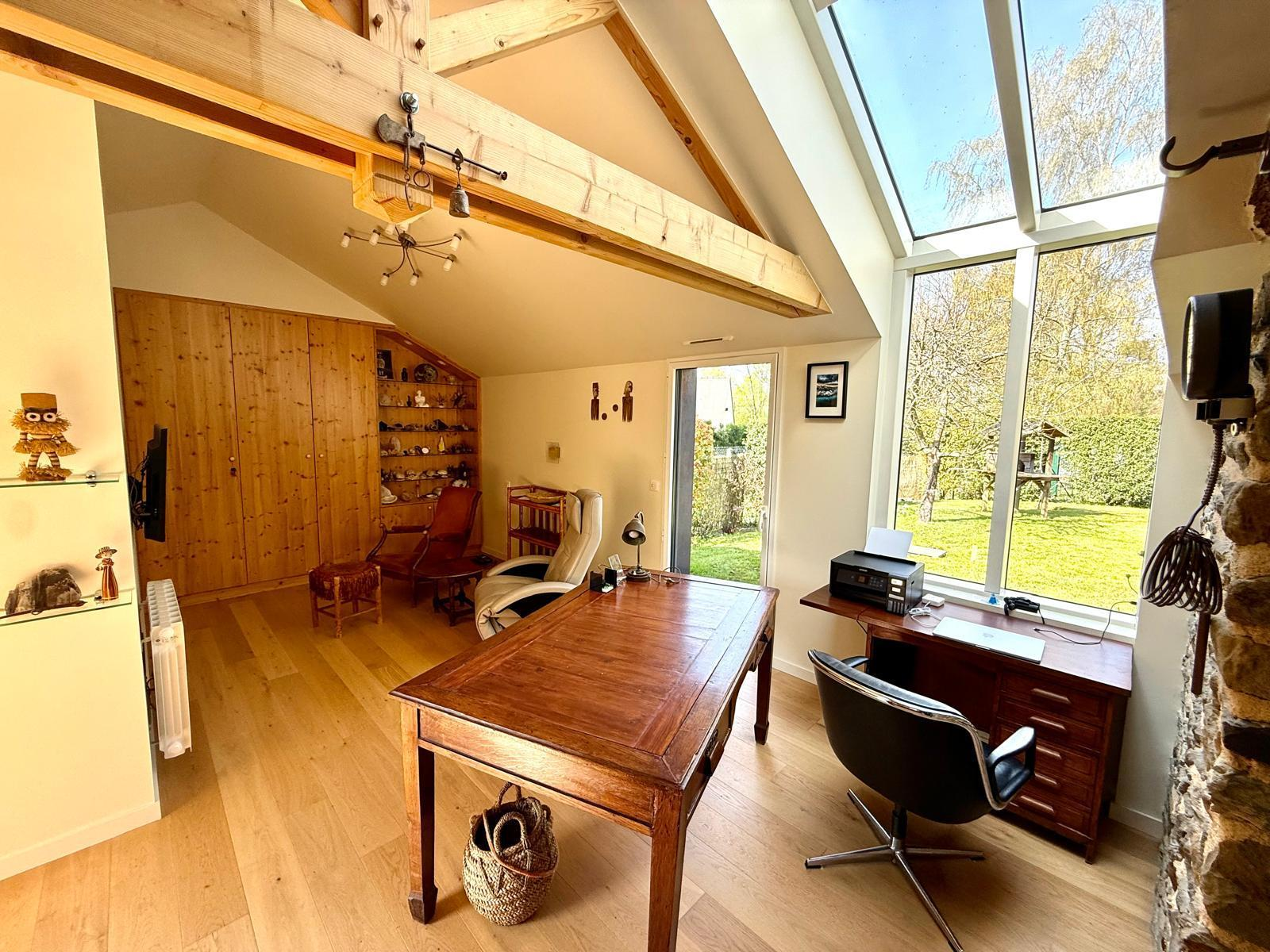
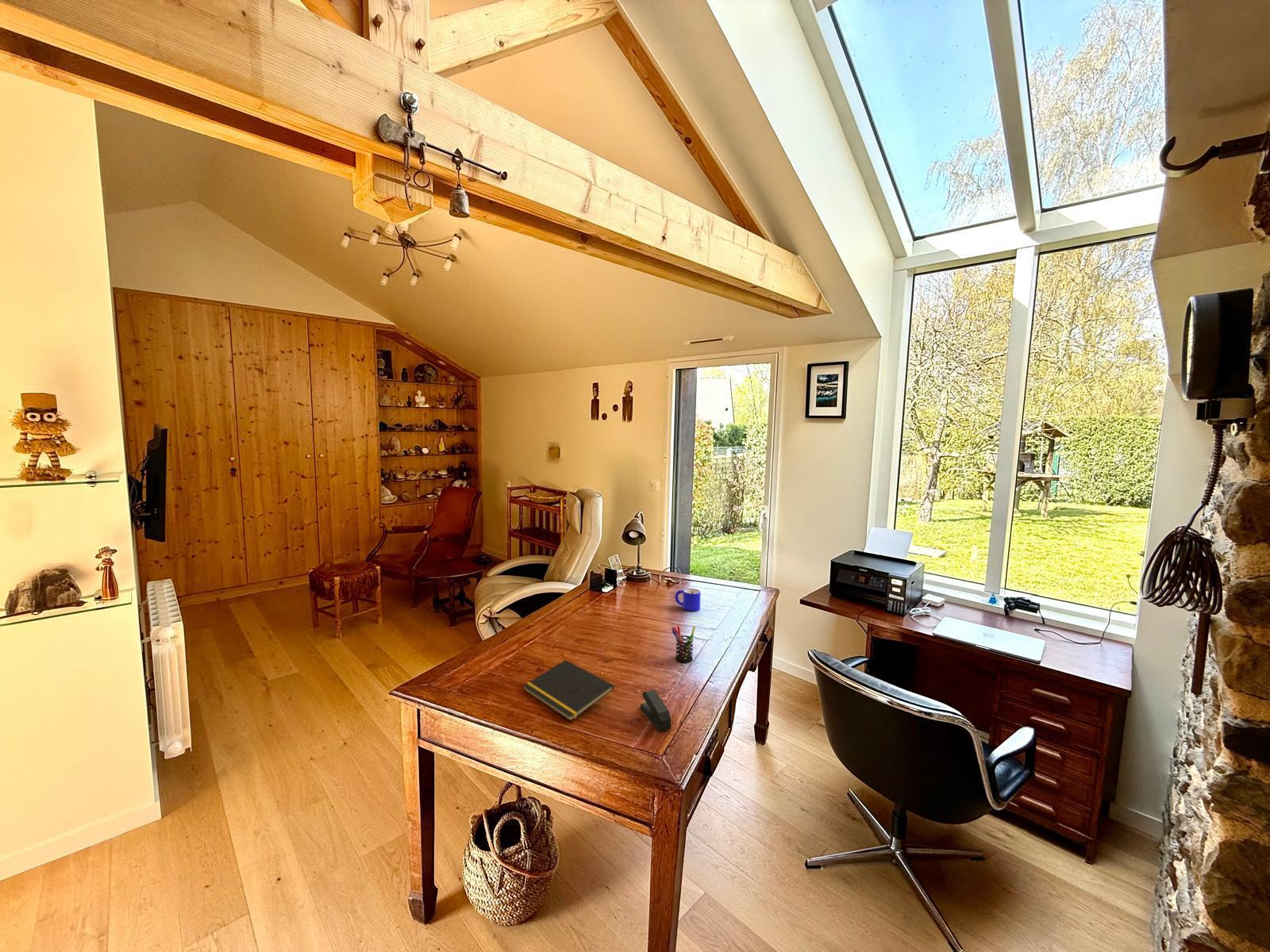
+ mug [674,588,702,612]
+ notepad [522,658,615,722]
+ stapler [640,689,672,732]
+ pen holder [671,625,696,663]
